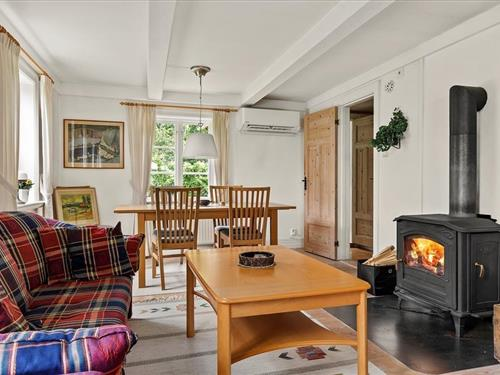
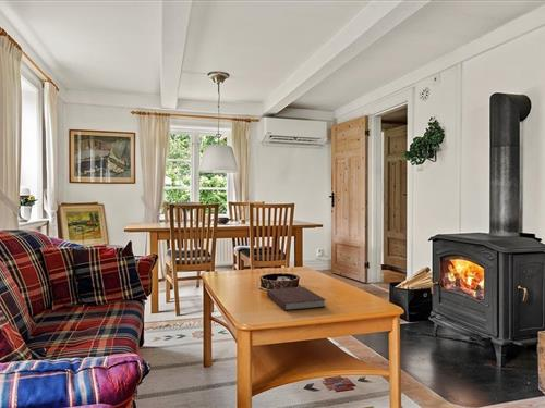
+ notebook [266,286,327,311]
